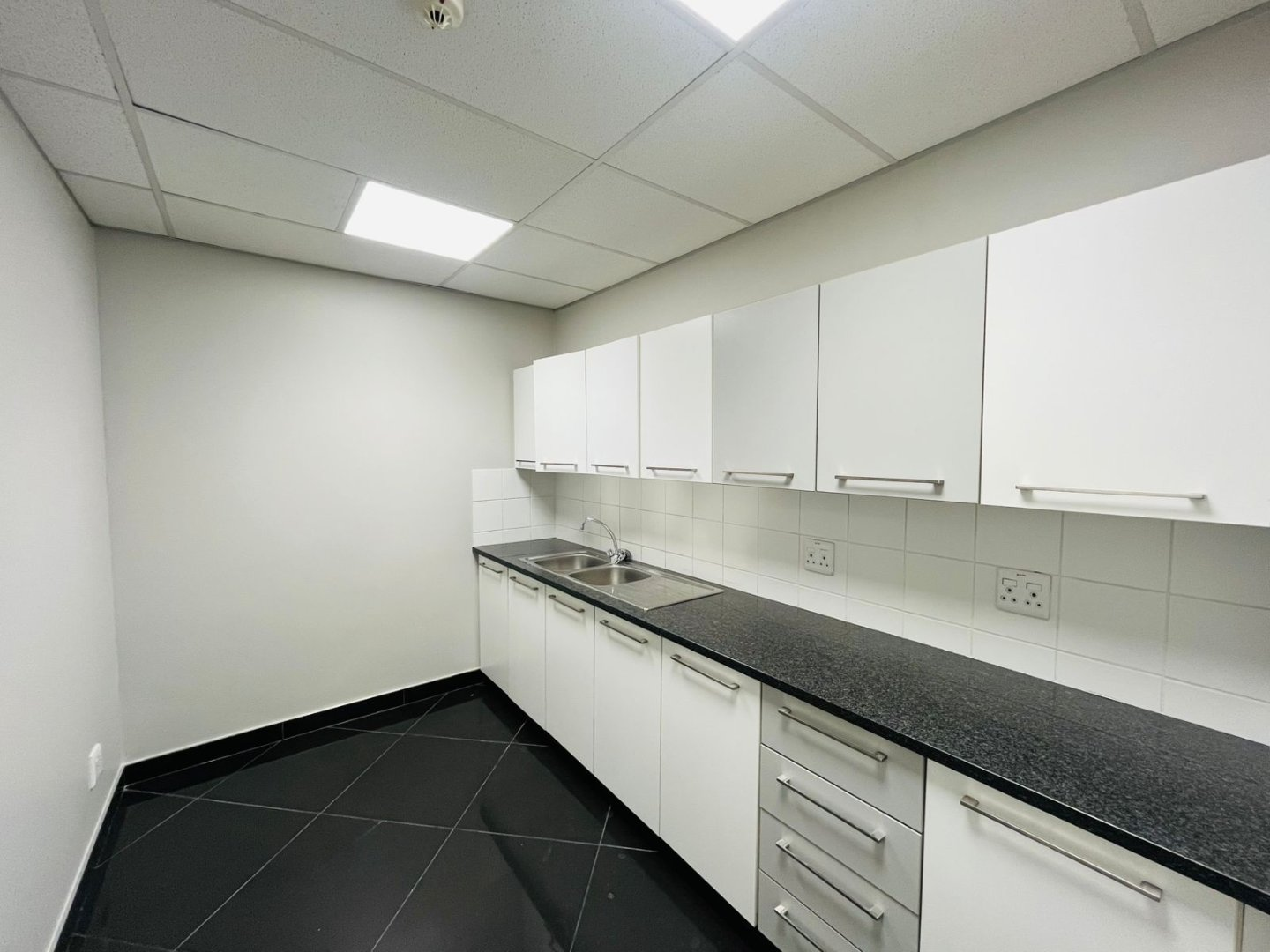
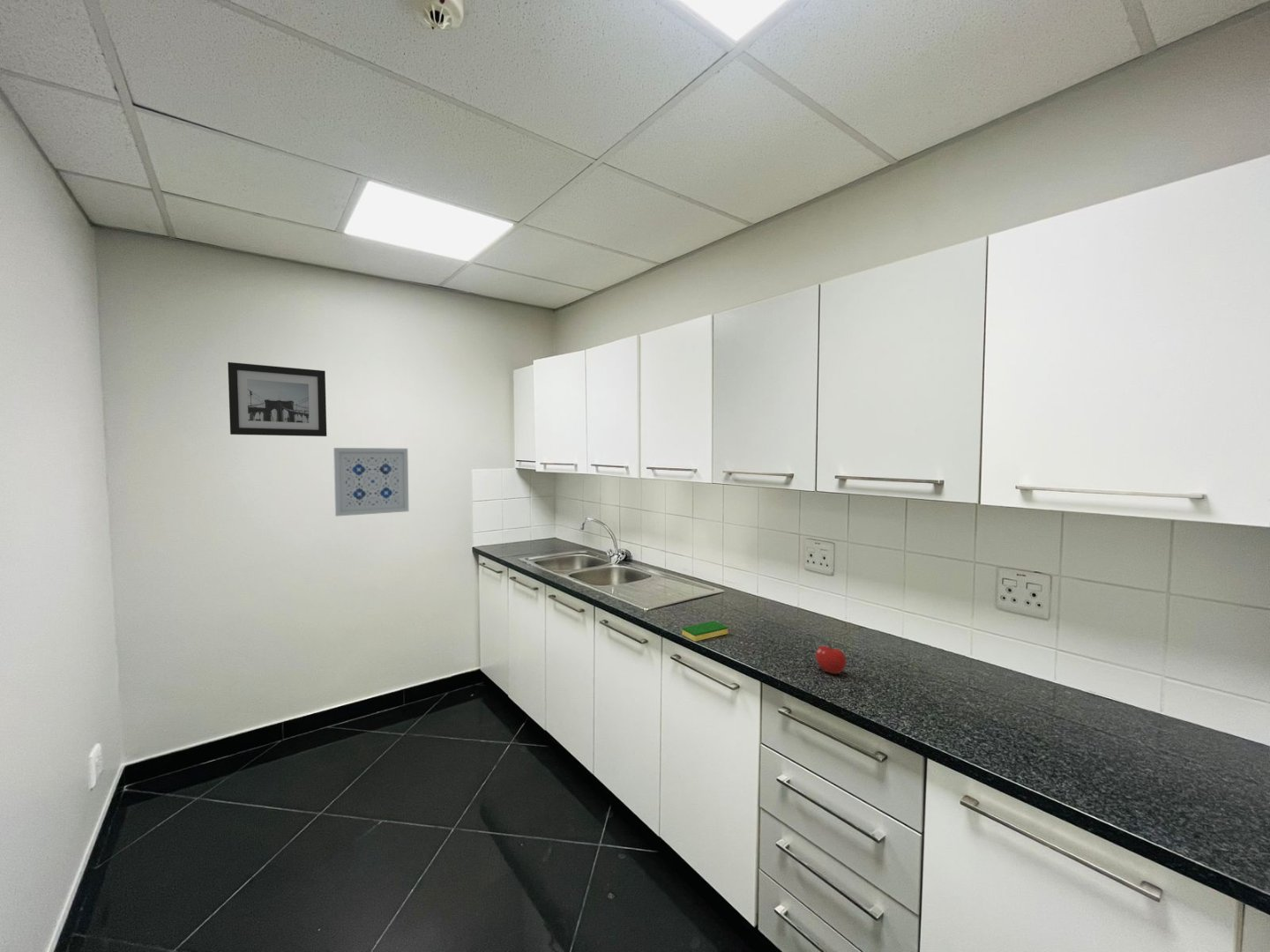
+ wall art [332,447,409,517]
+ wall art [227,361,327,437]
+ dish sponge [682,620,728,643]
+ apple [815,642,847,674]
